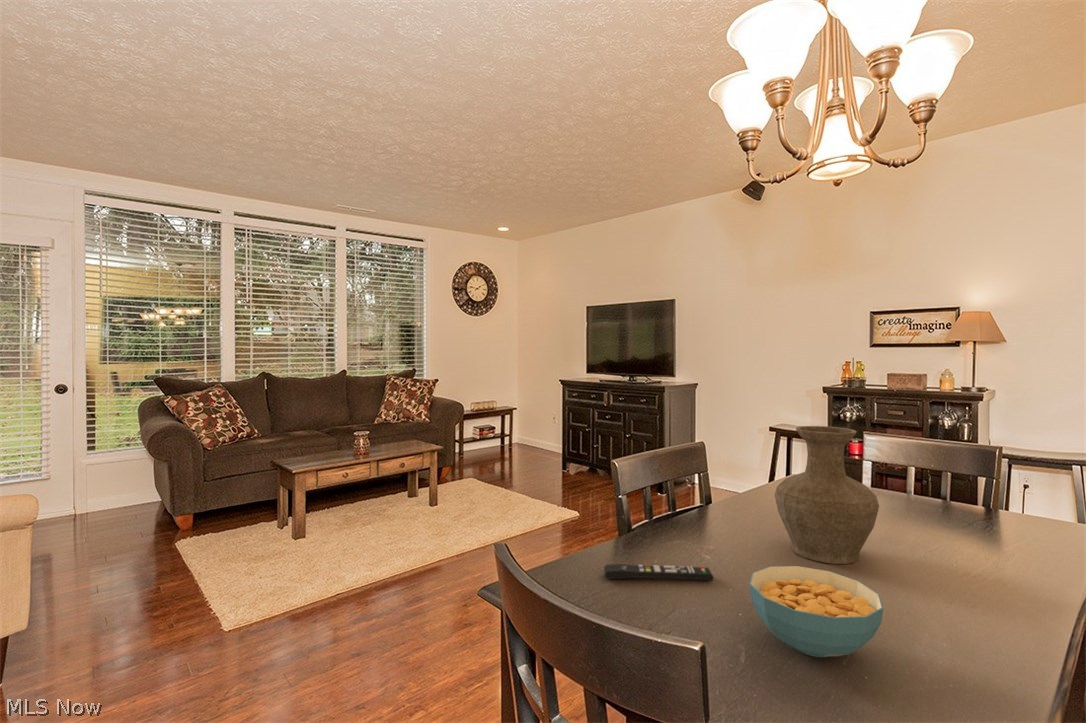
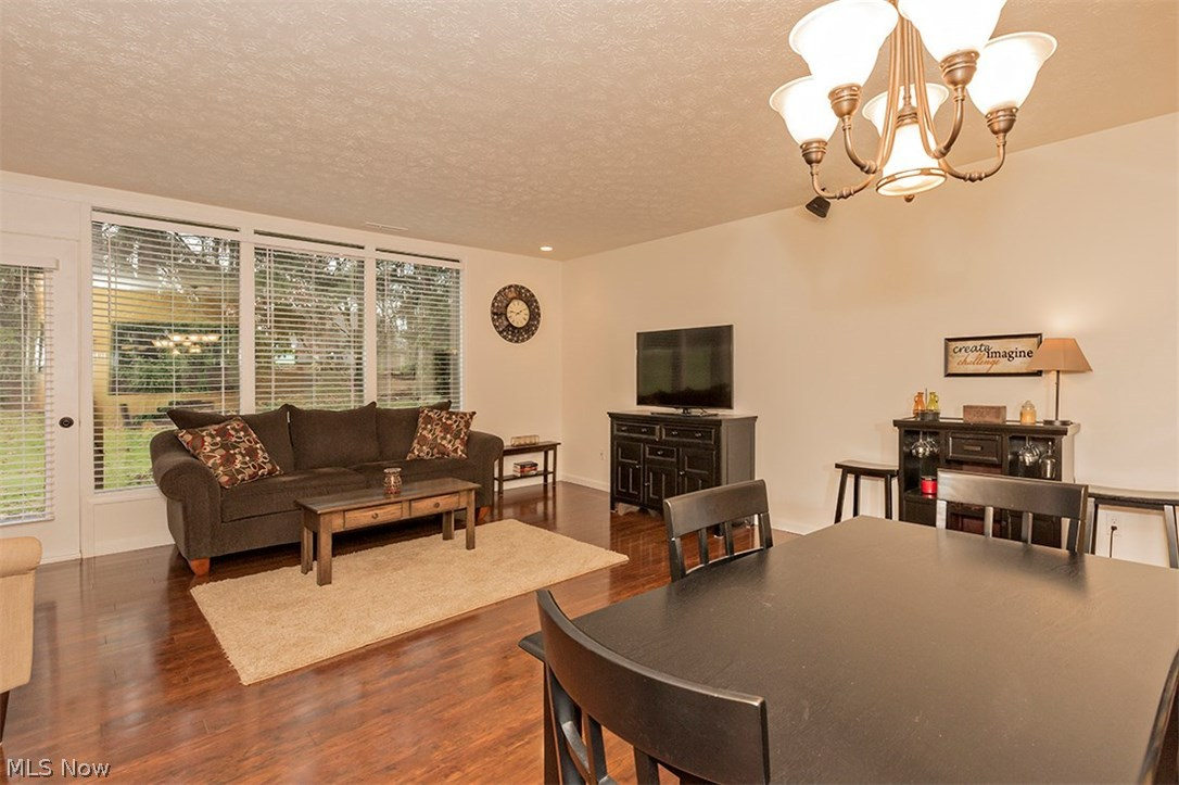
- vase [774,425,880,565]
- cereal bowl [748,565,885,658]
- remote control [603,563,715,581]
